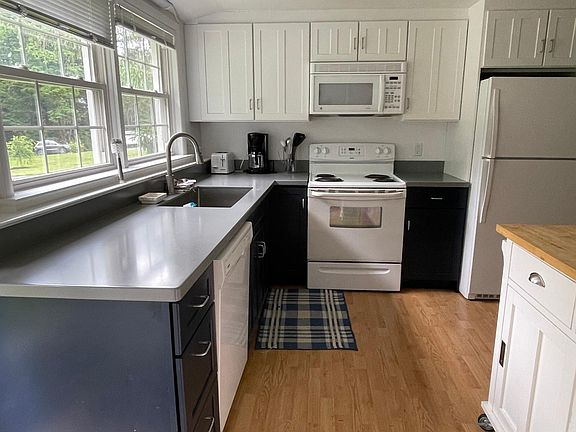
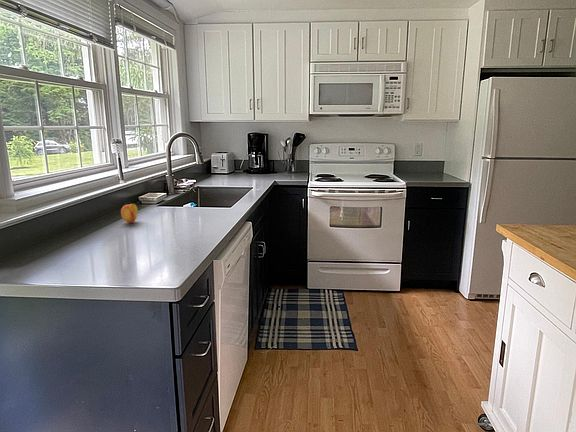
+ fruit [120,203,139,224]
